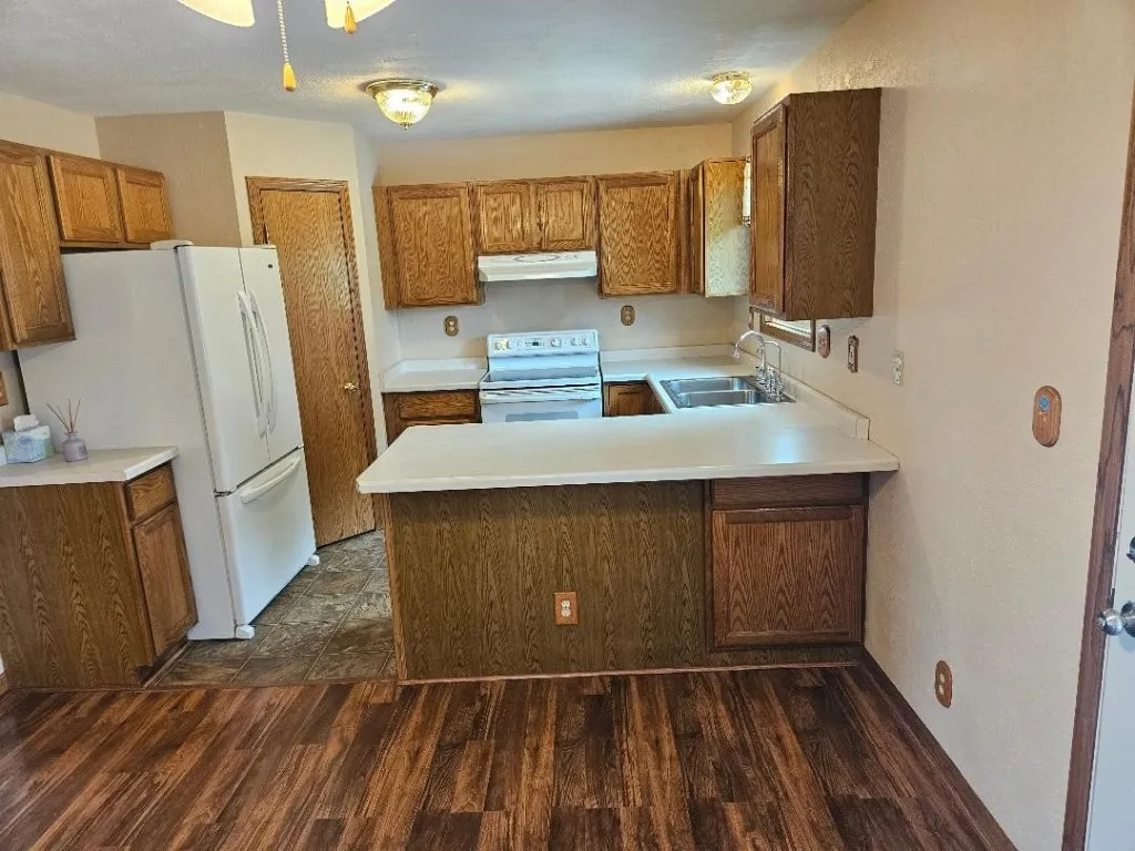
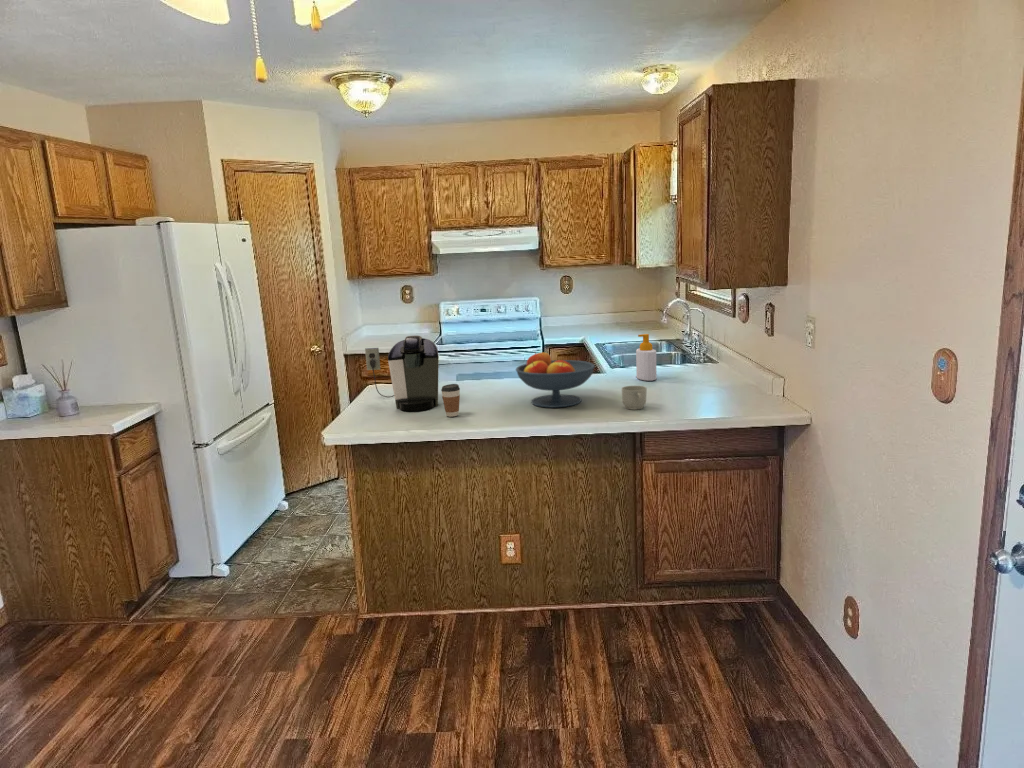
+ coffee cup [440,383,461,418]
+ fruit bowl [515,351,596,409]
+ soap bottle [635,333,657,382]
+ mug [621,385,648,411]
+ coffee maker [364,335,440,412]
